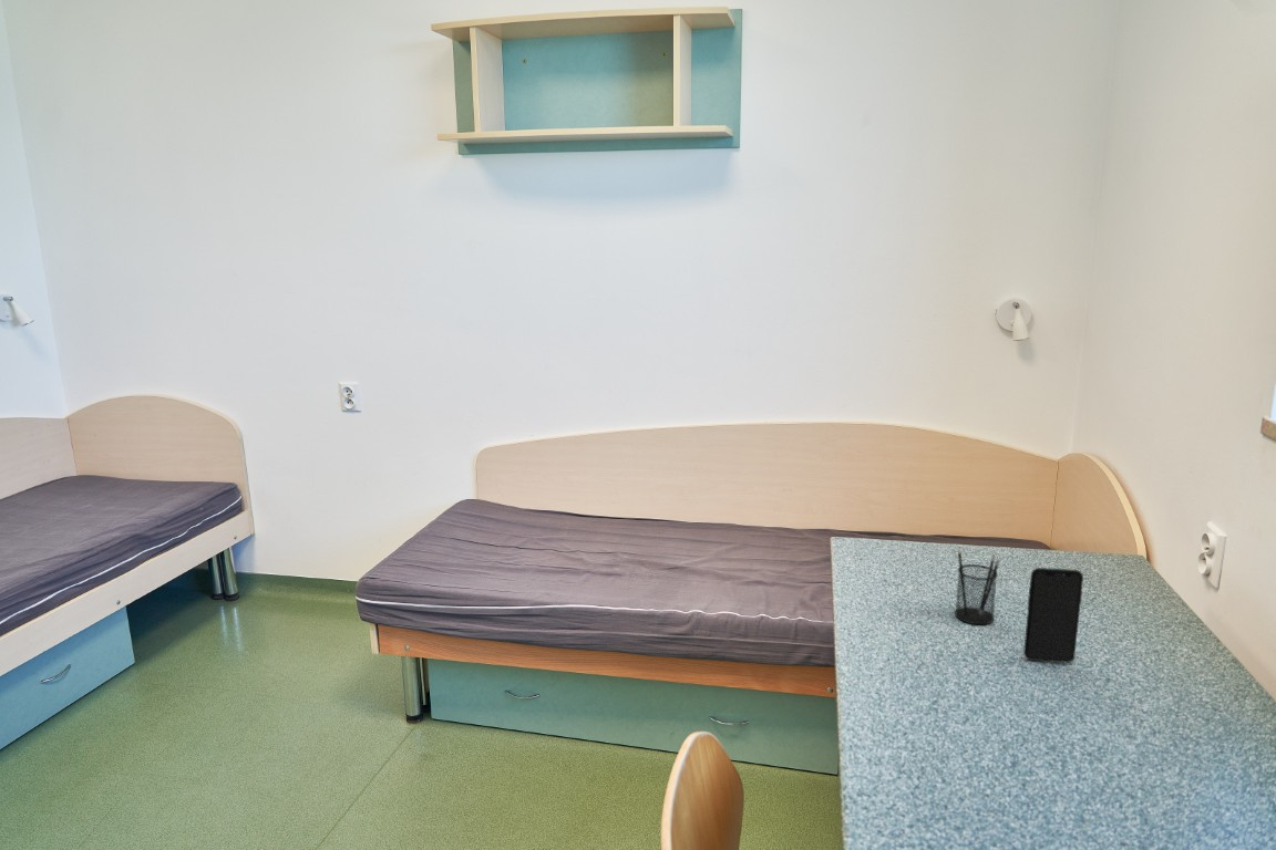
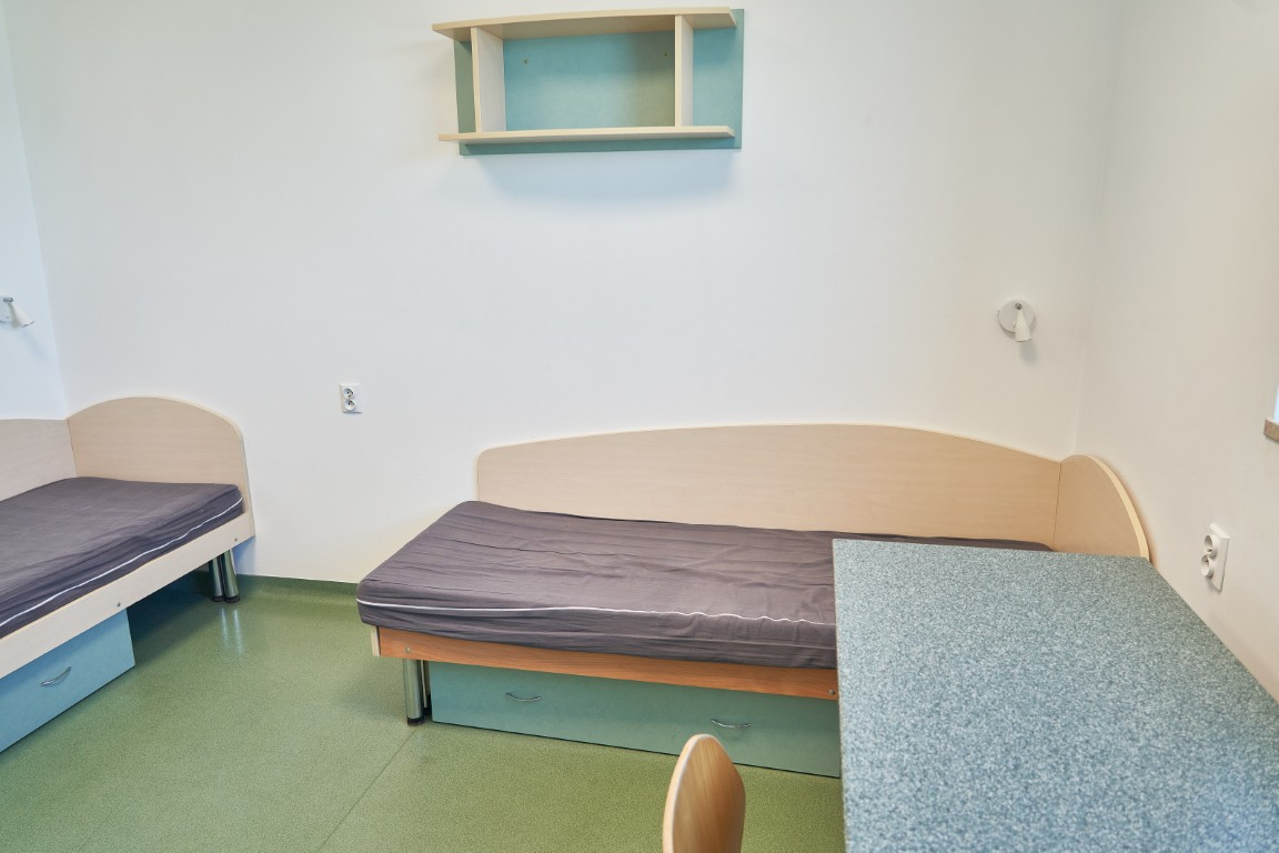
- smartphone [1022,567,1084,664]
- pencil holder [954,549,1001,625]
